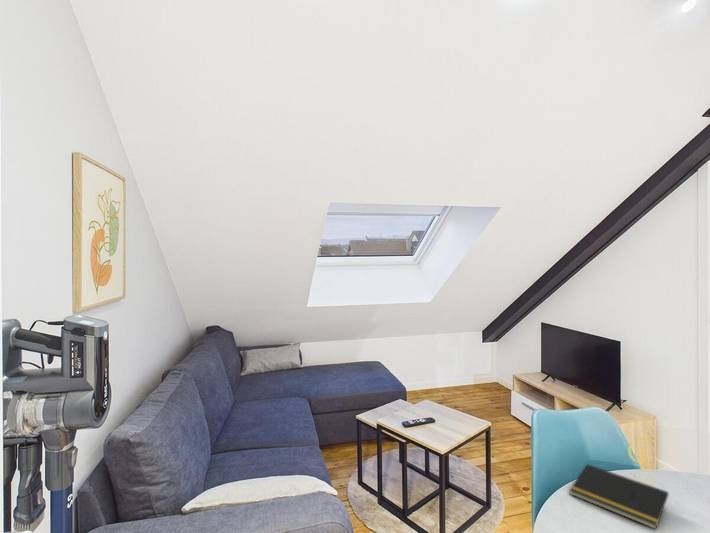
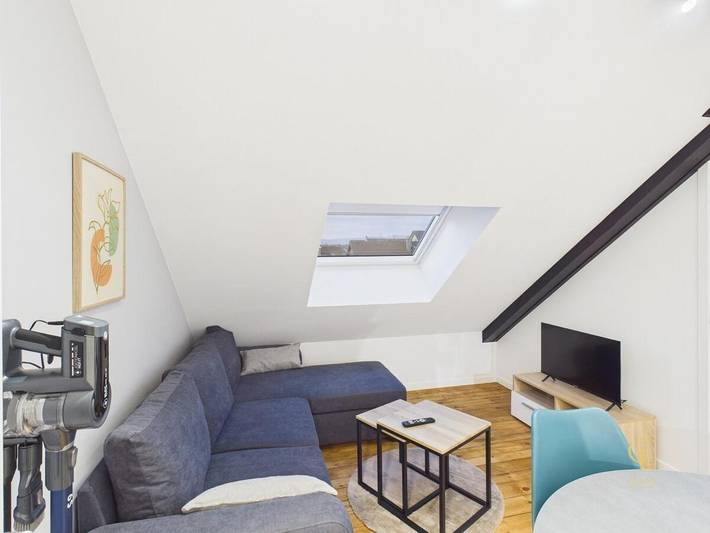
- notepad [568,463,669,530]
